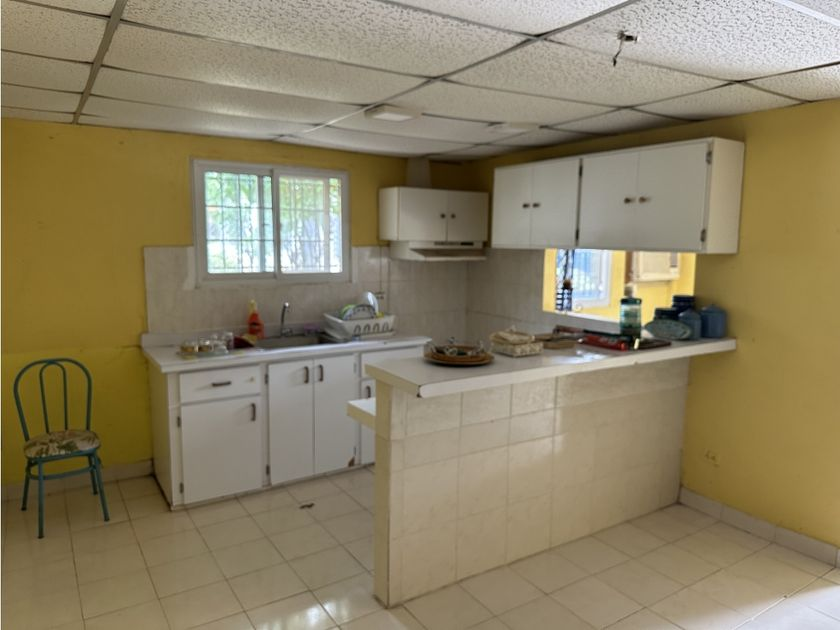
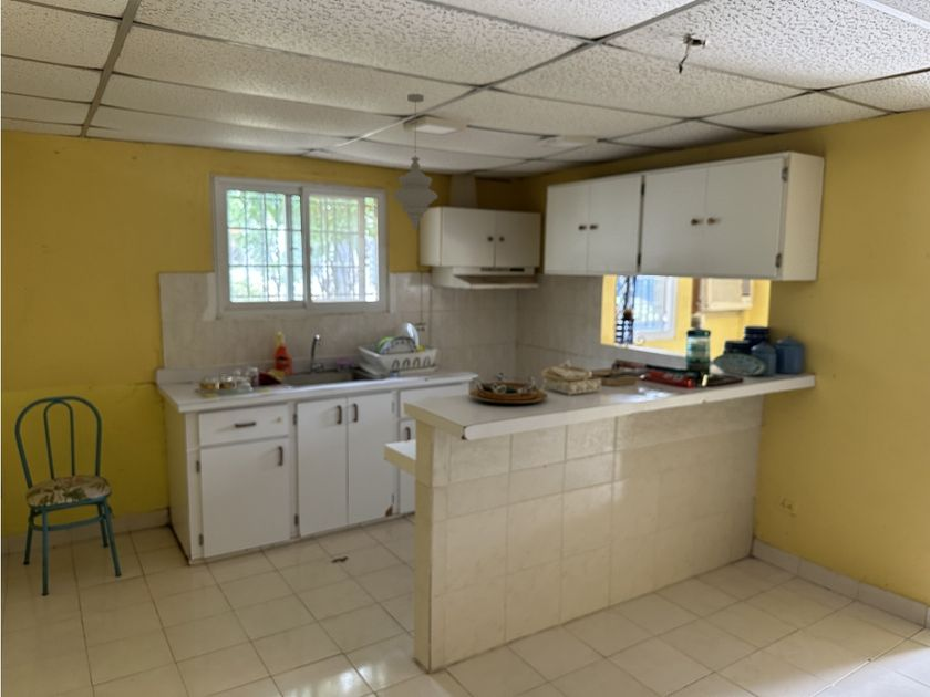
+ pendant light [391,93,438,231]
